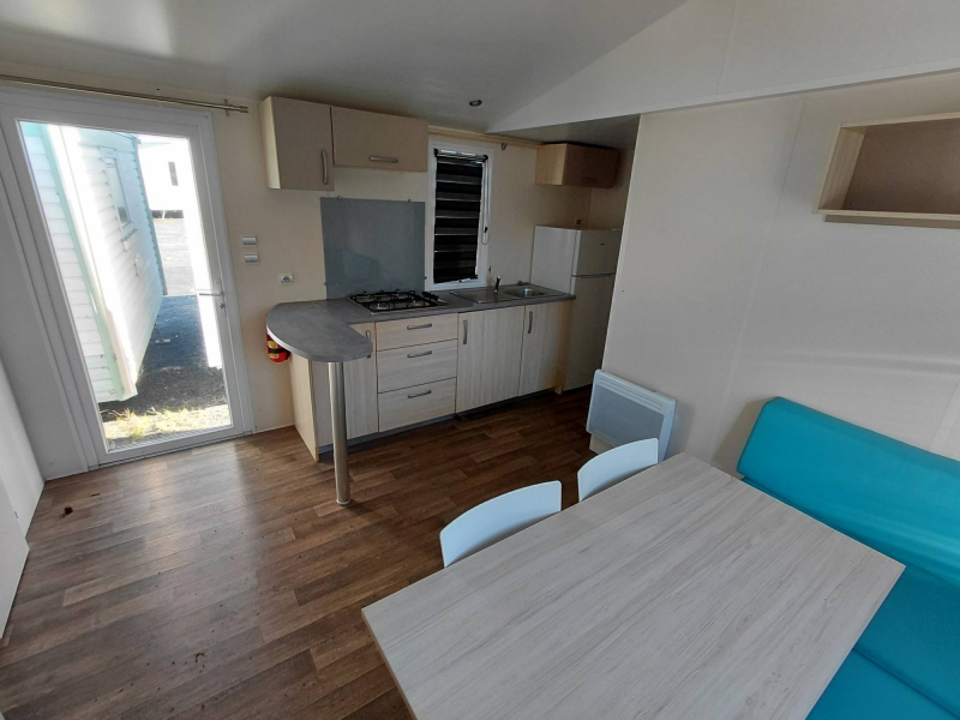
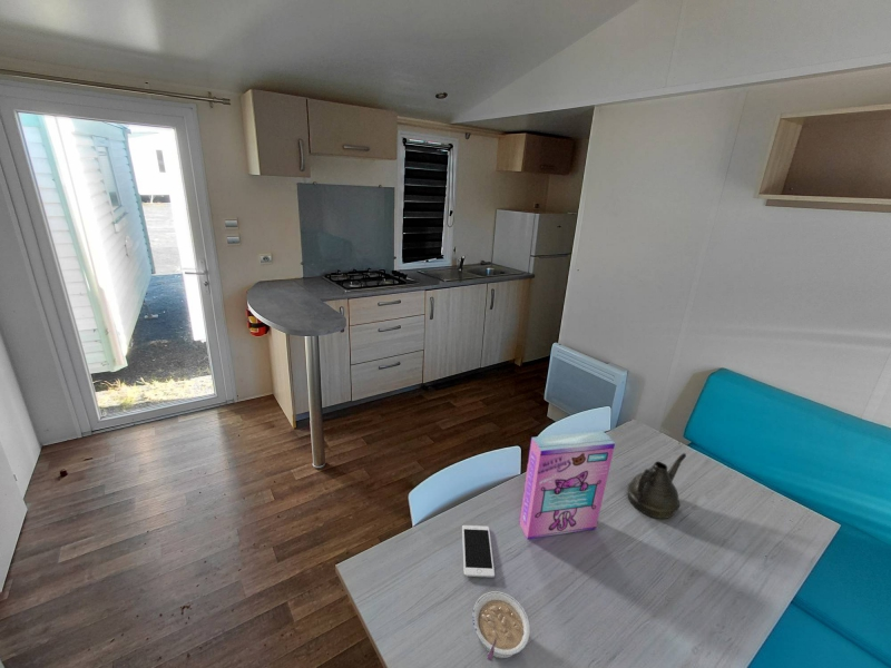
+ cell phone [461,524,496,579]
+ teapot [626,452,687,520]
+ legume [471,590,531,662]
+ cereal box [518,430,616,540]
